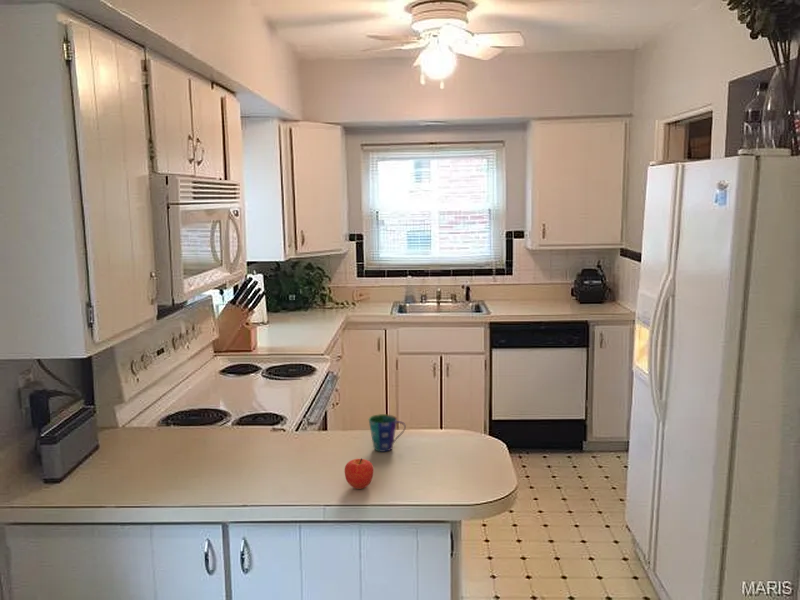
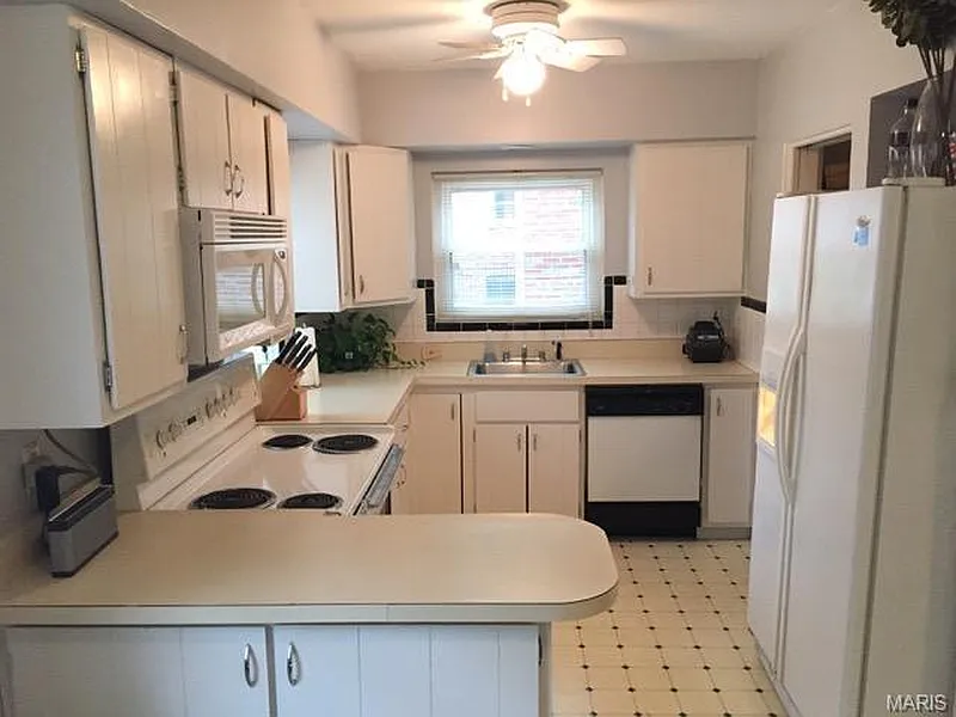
- cup [368,413,407,453]
- fruit [344,457,375,490]
